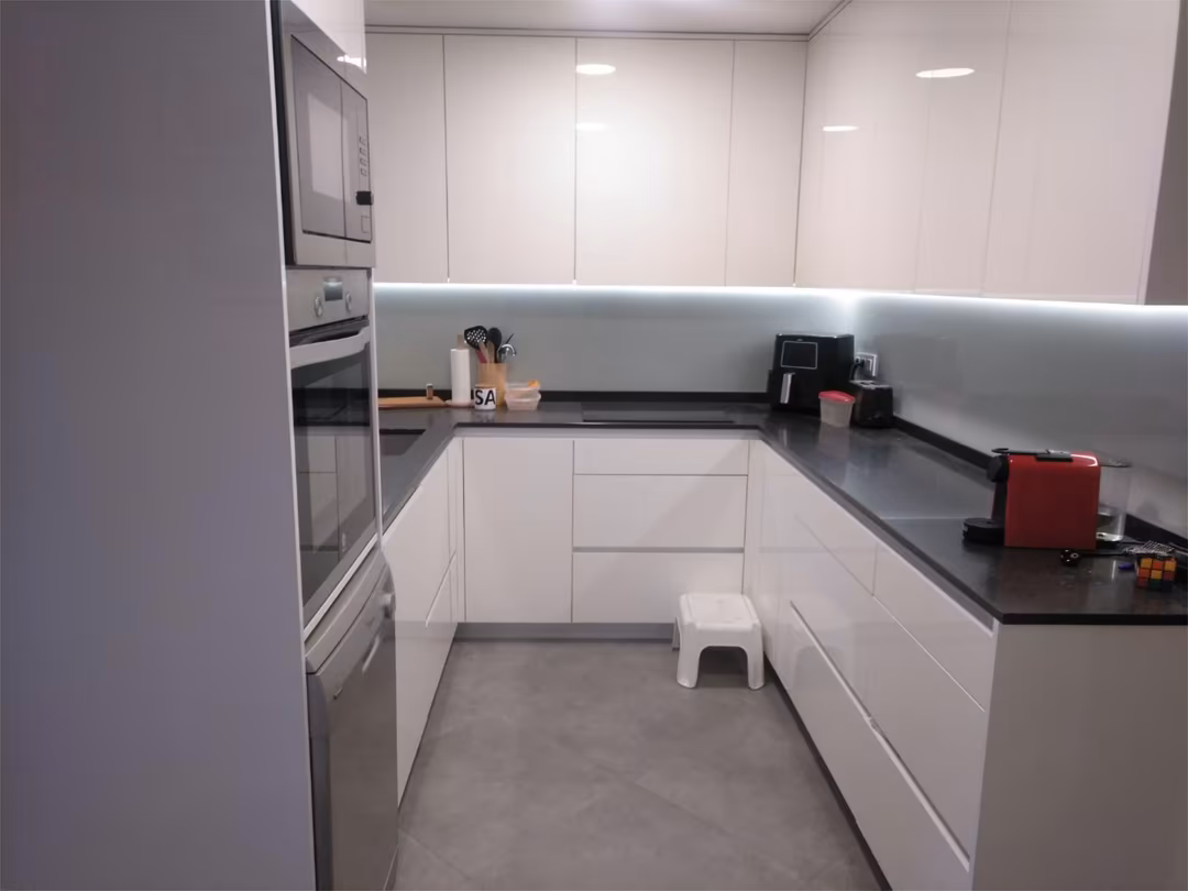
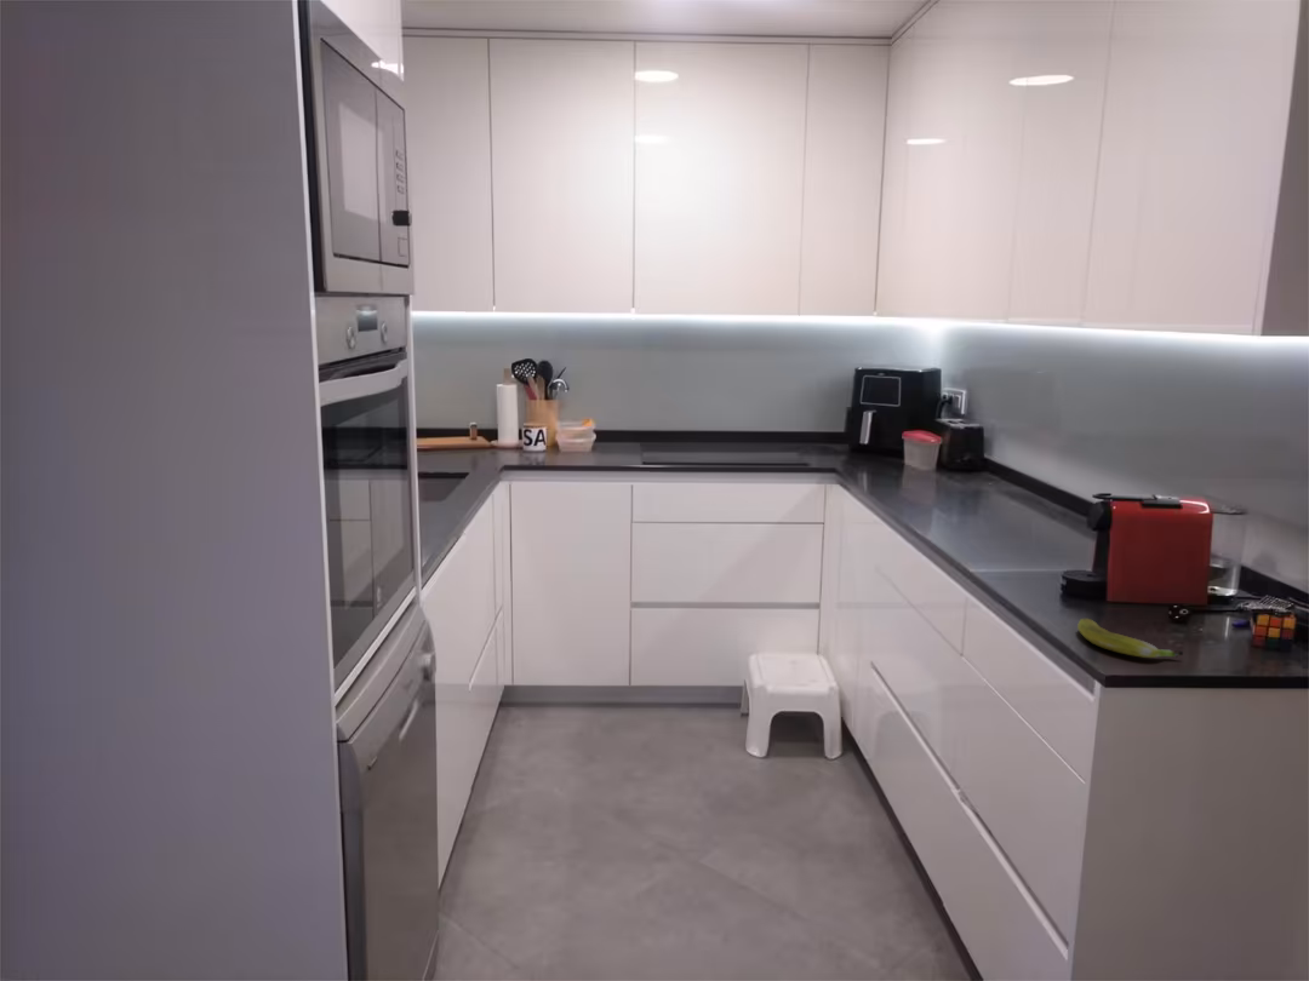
+ banana [1076,618,1184,659]
